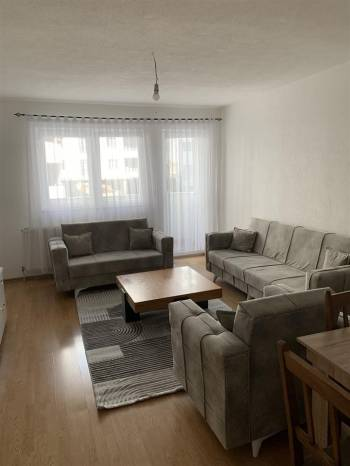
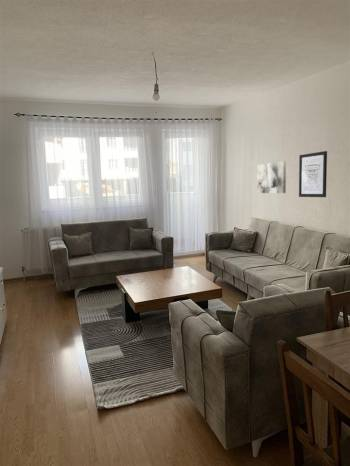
+ wall art [298,150,328,198]
+ wall art [256,161,287,194]
